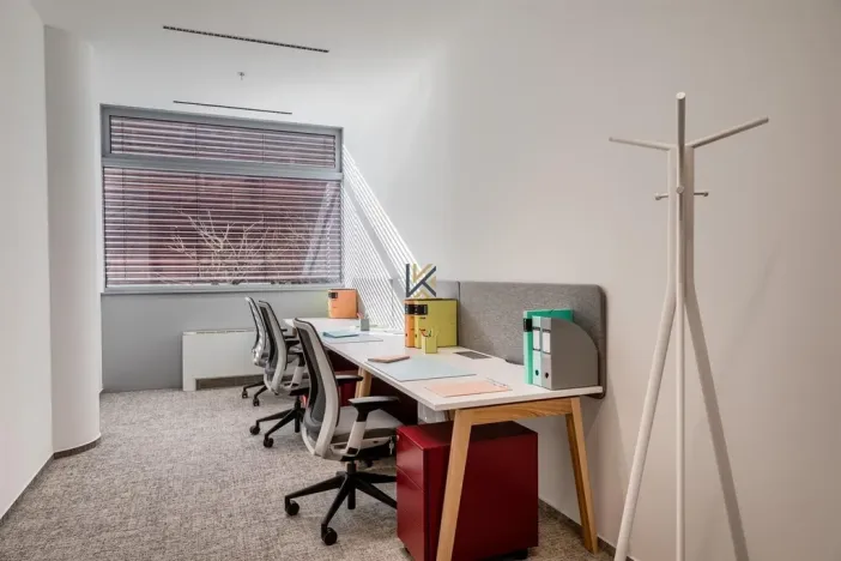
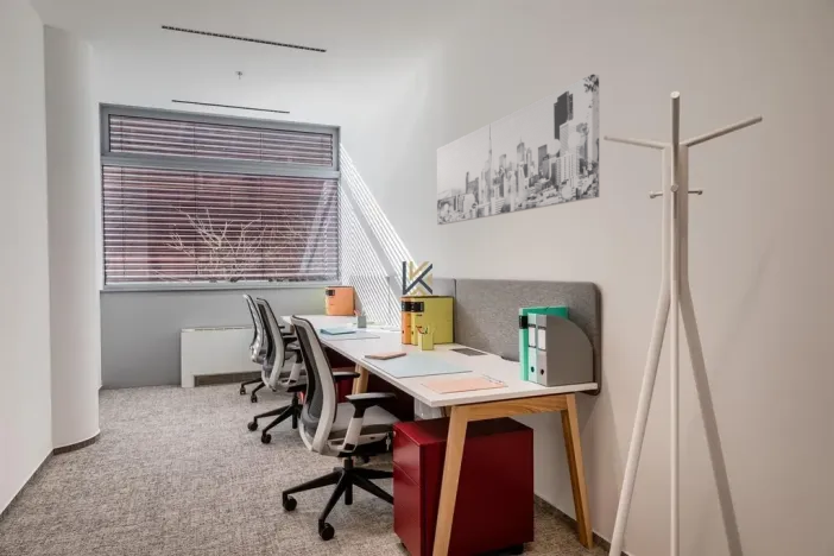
+ wall art [436,74,600,226]
